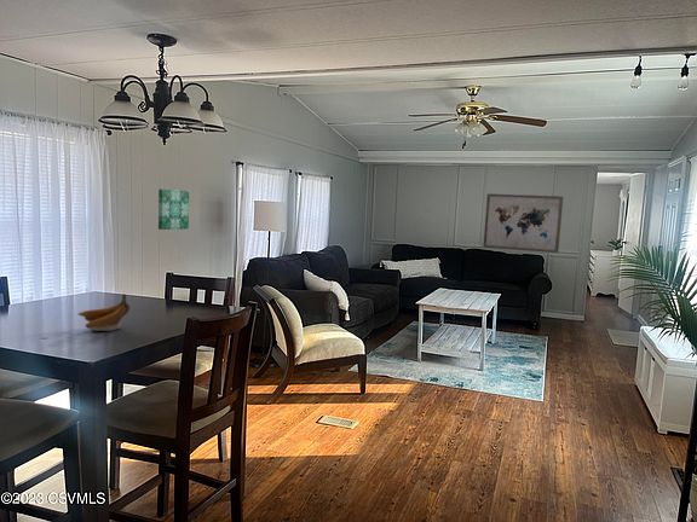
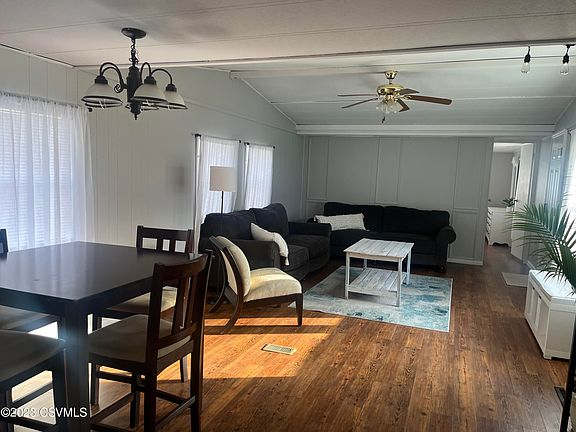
- banana [77,292,131,332]
- wall art [482,192,564,254]
- wall art [157,187,190,231]
